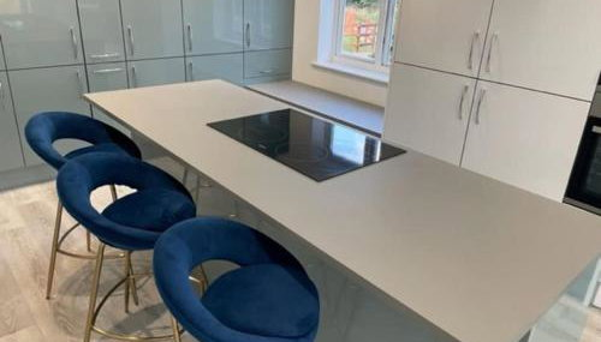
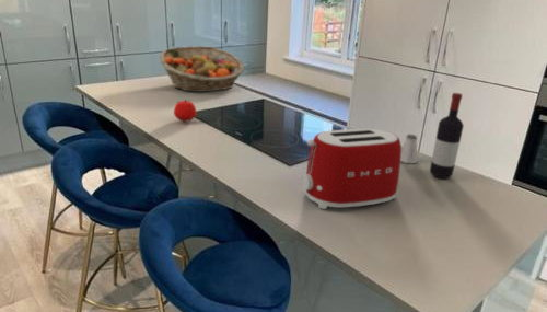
+ toaster [301,128,403,210]
+ apple [173,99,198,123]
+ saltshaker [400,134,419,164]
+ wine bottle [429,92,465,180]
+ fruit basket [159,45,245,93]
